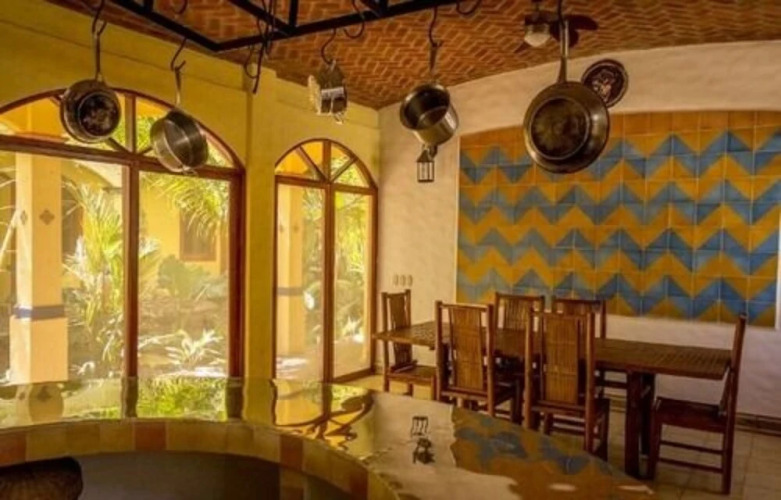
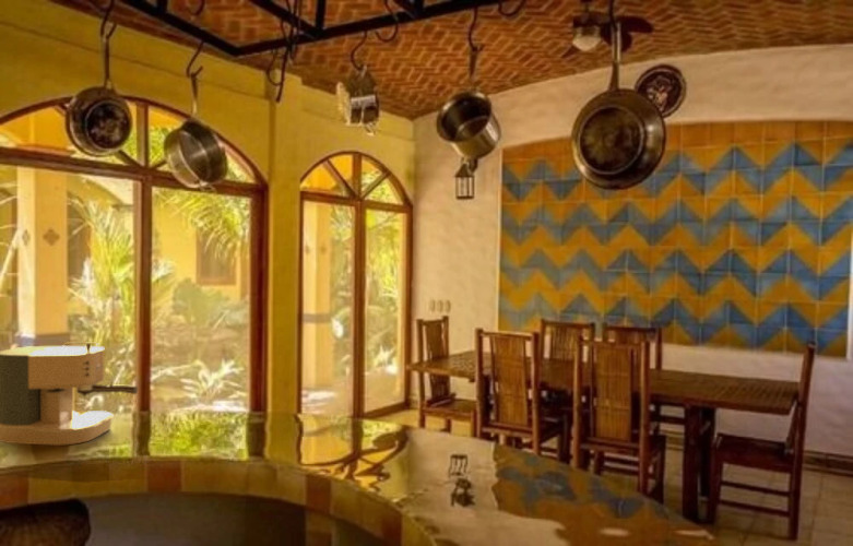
+ coffee maker [0,341,139,447]
